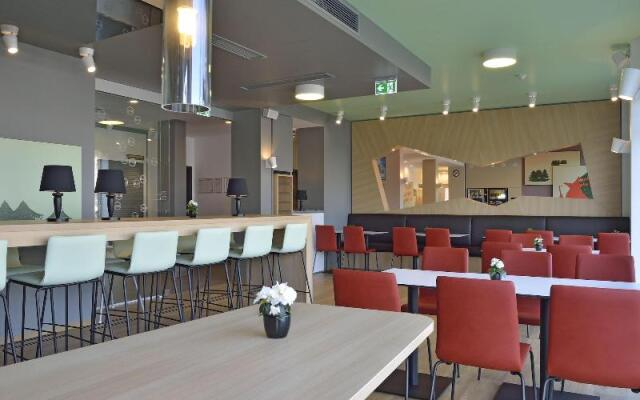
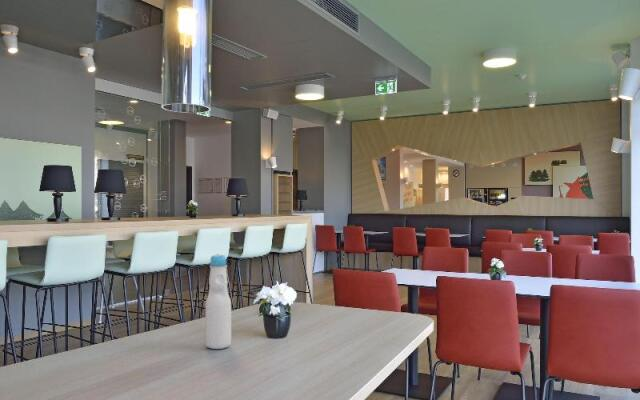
+ bottle [205,253,232,350]
